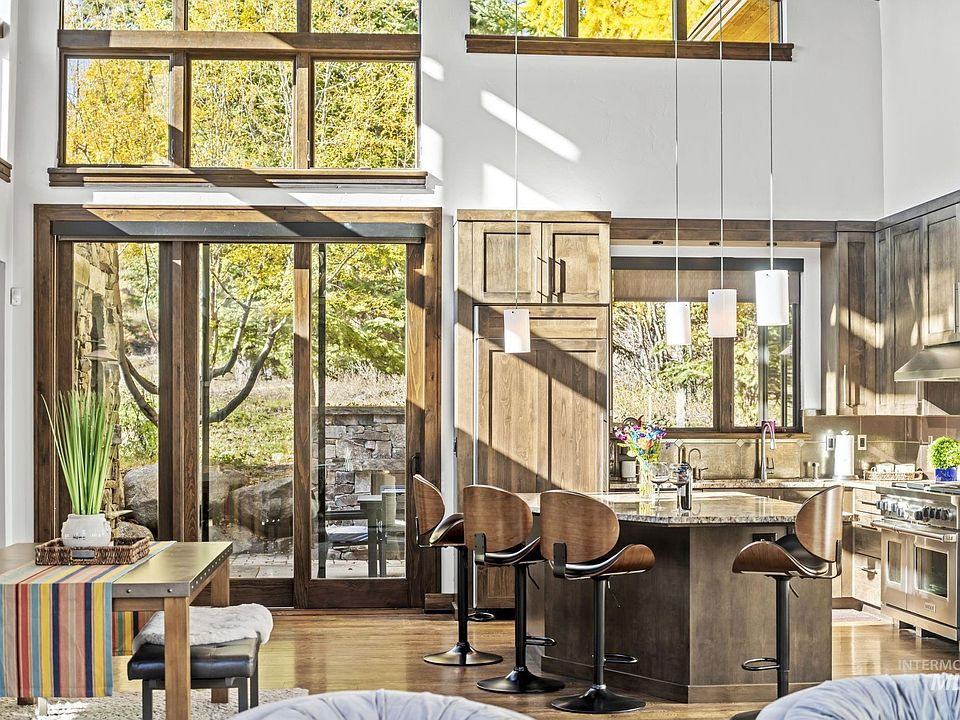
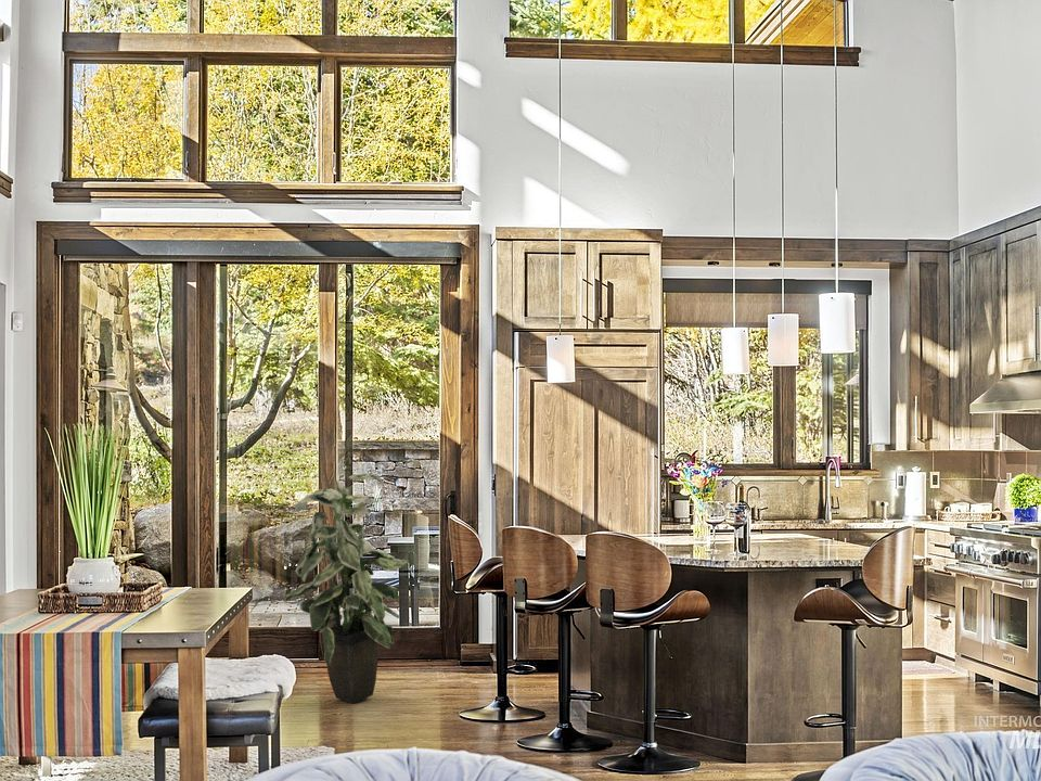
+ indoor plant [283,472,410,705]
